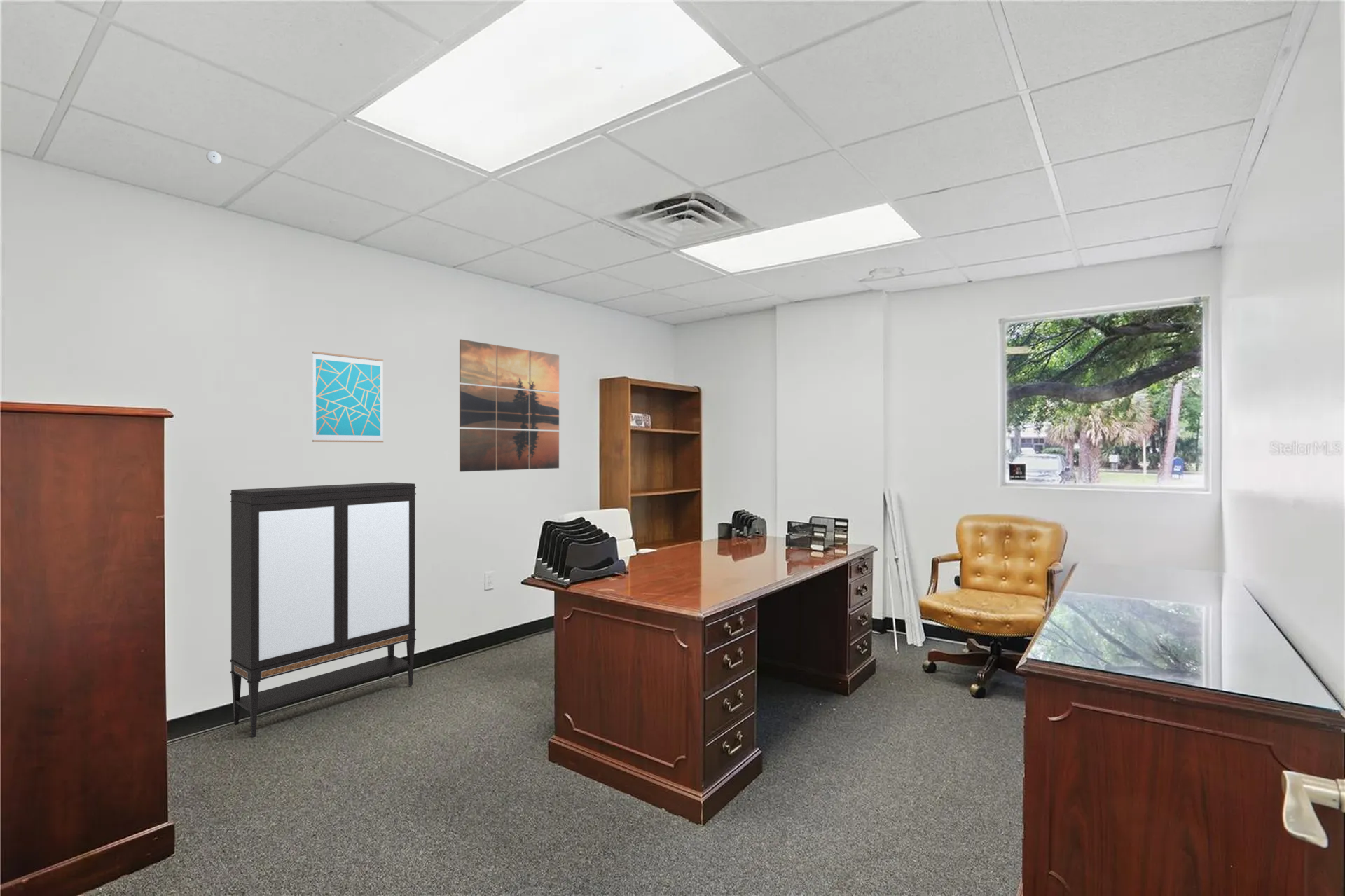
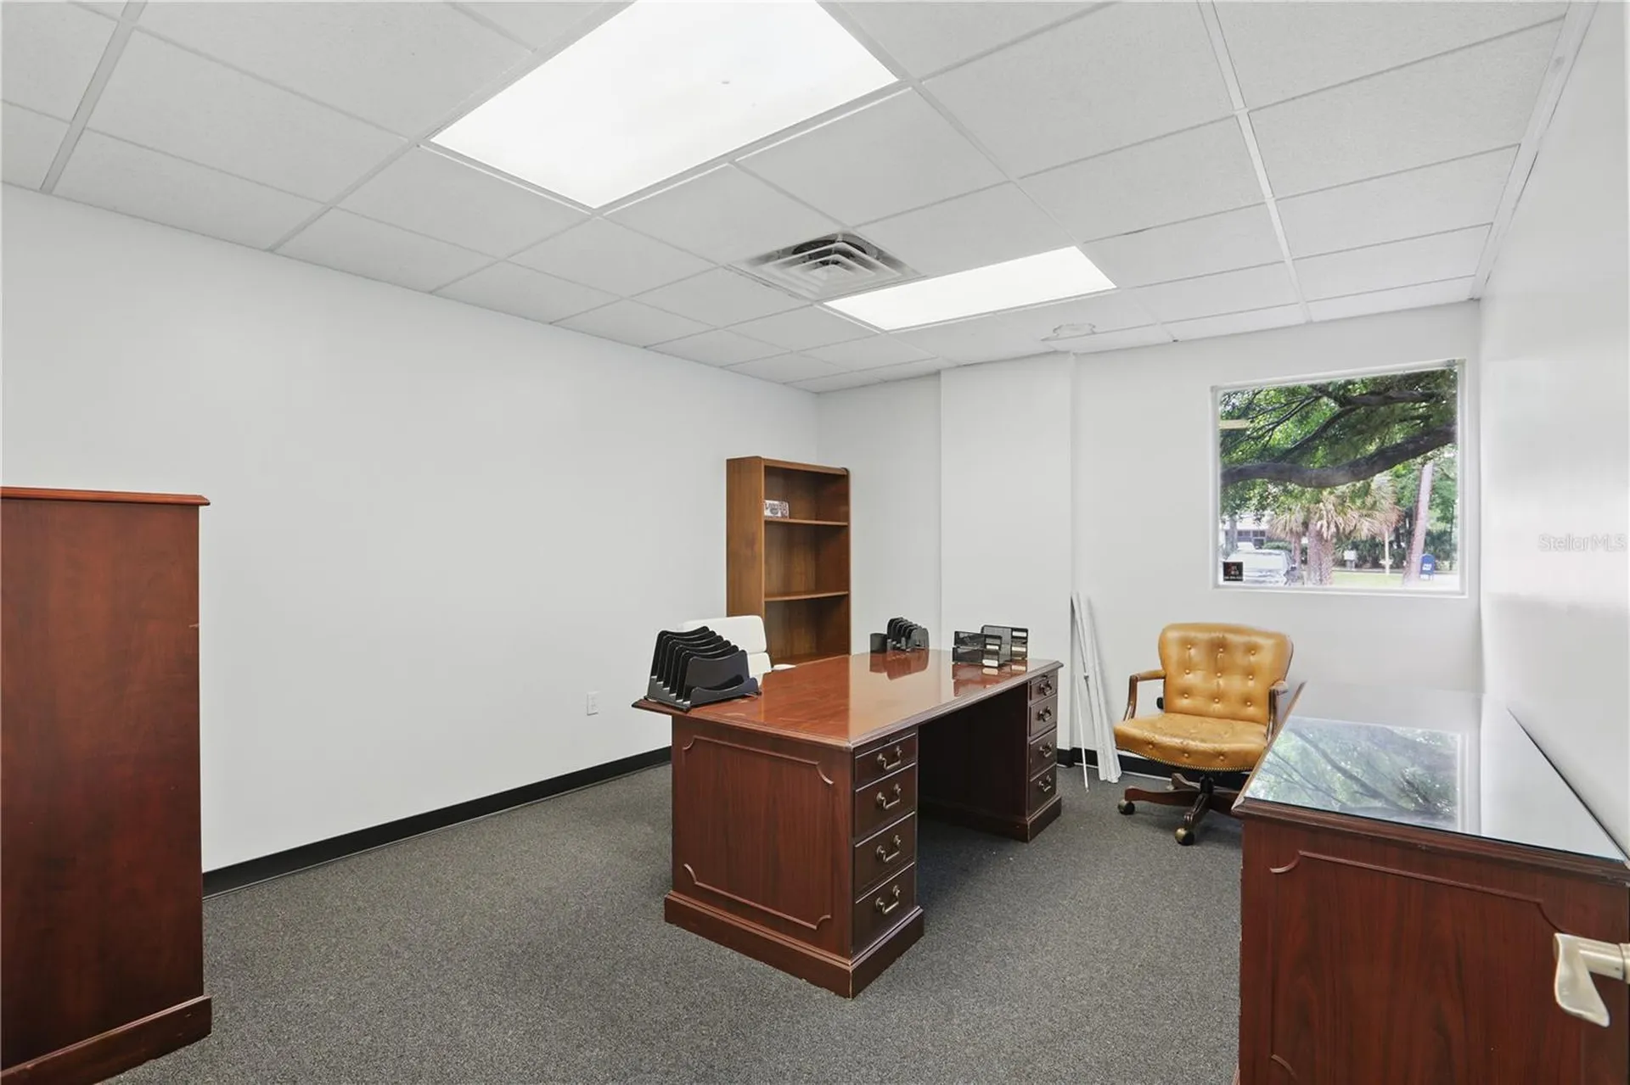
- wall art [459,338,560,473]
- storage cabinet [230,481,417,738]
- wall art [312,351,384,443]
- smoke detector [205,151,222,165]
